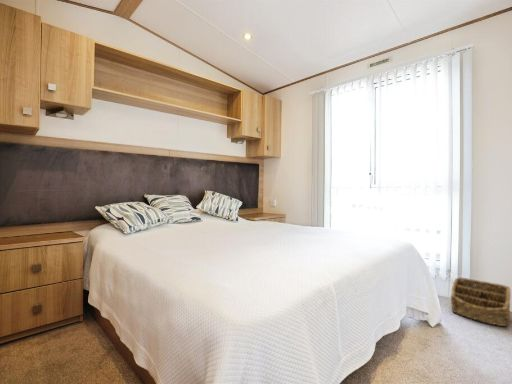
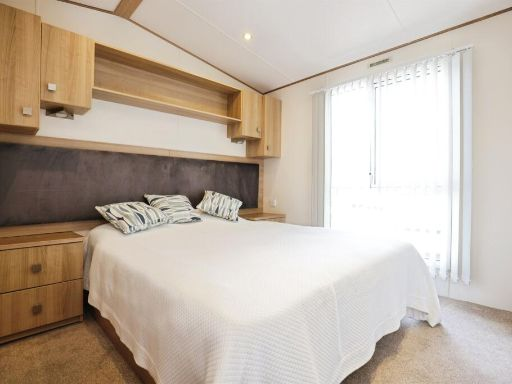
- basket [449,276,512,327]
